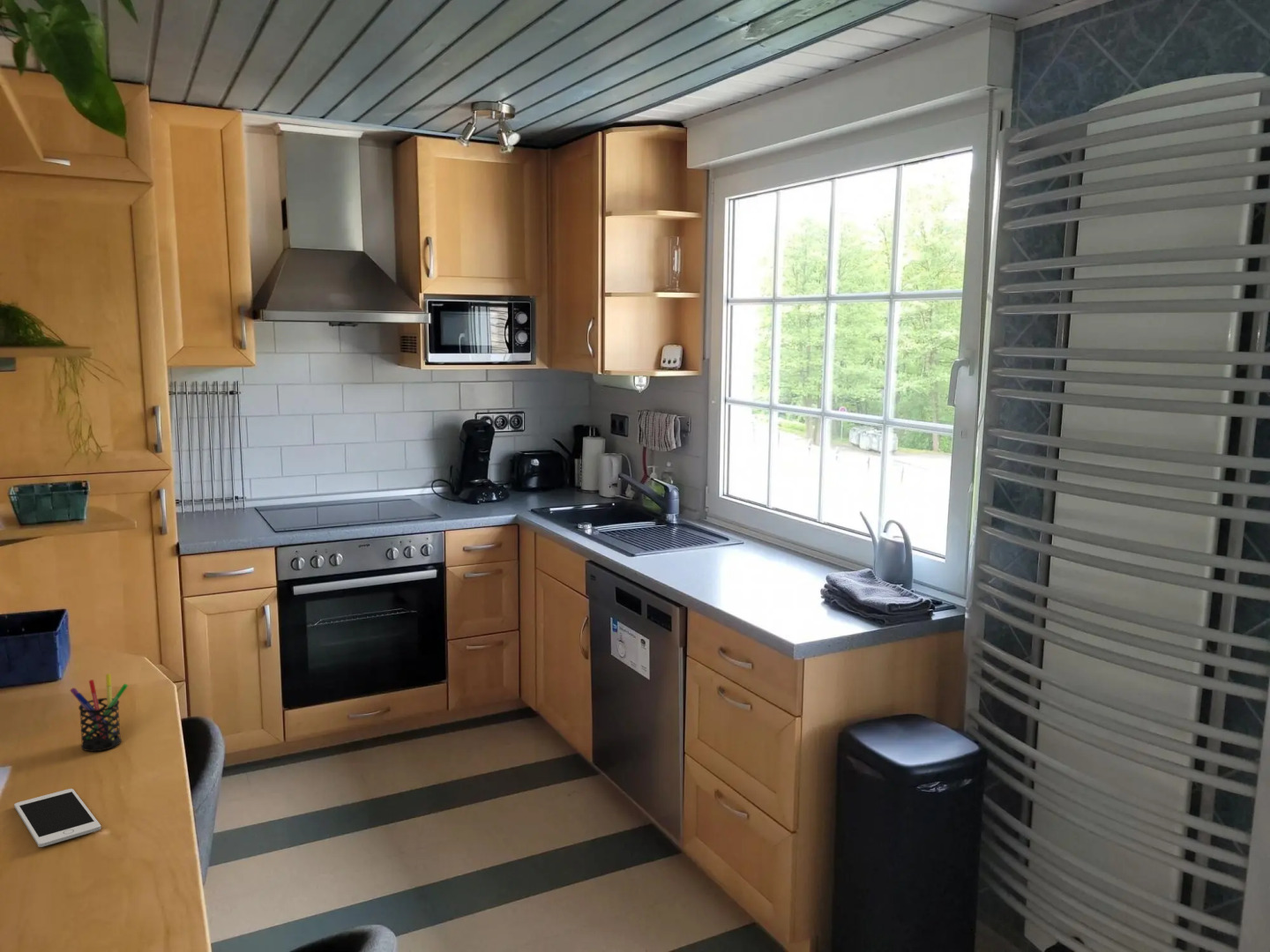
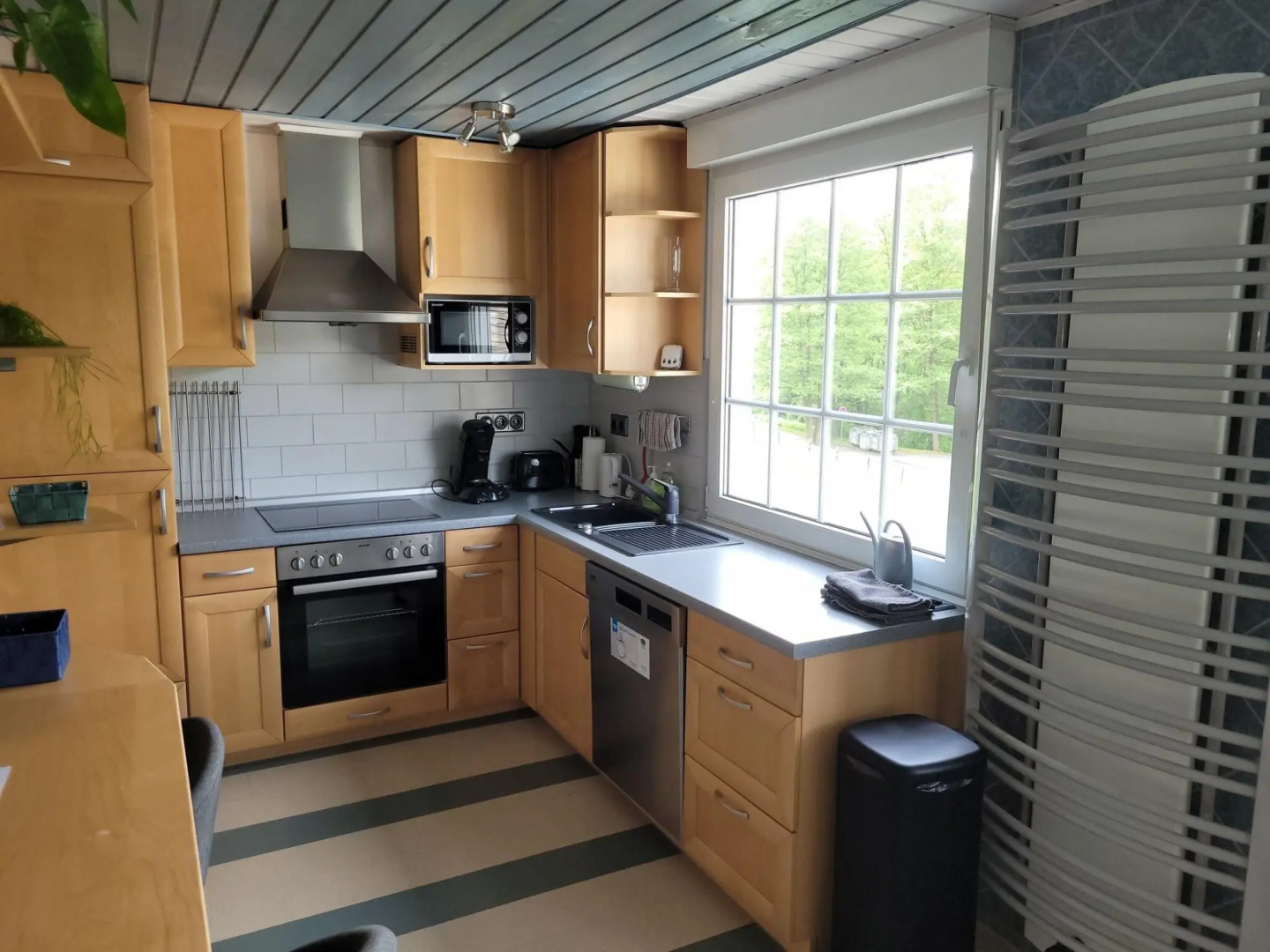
- pen holder [70,673,129,752]
- cell phone [13,788,101,848]
